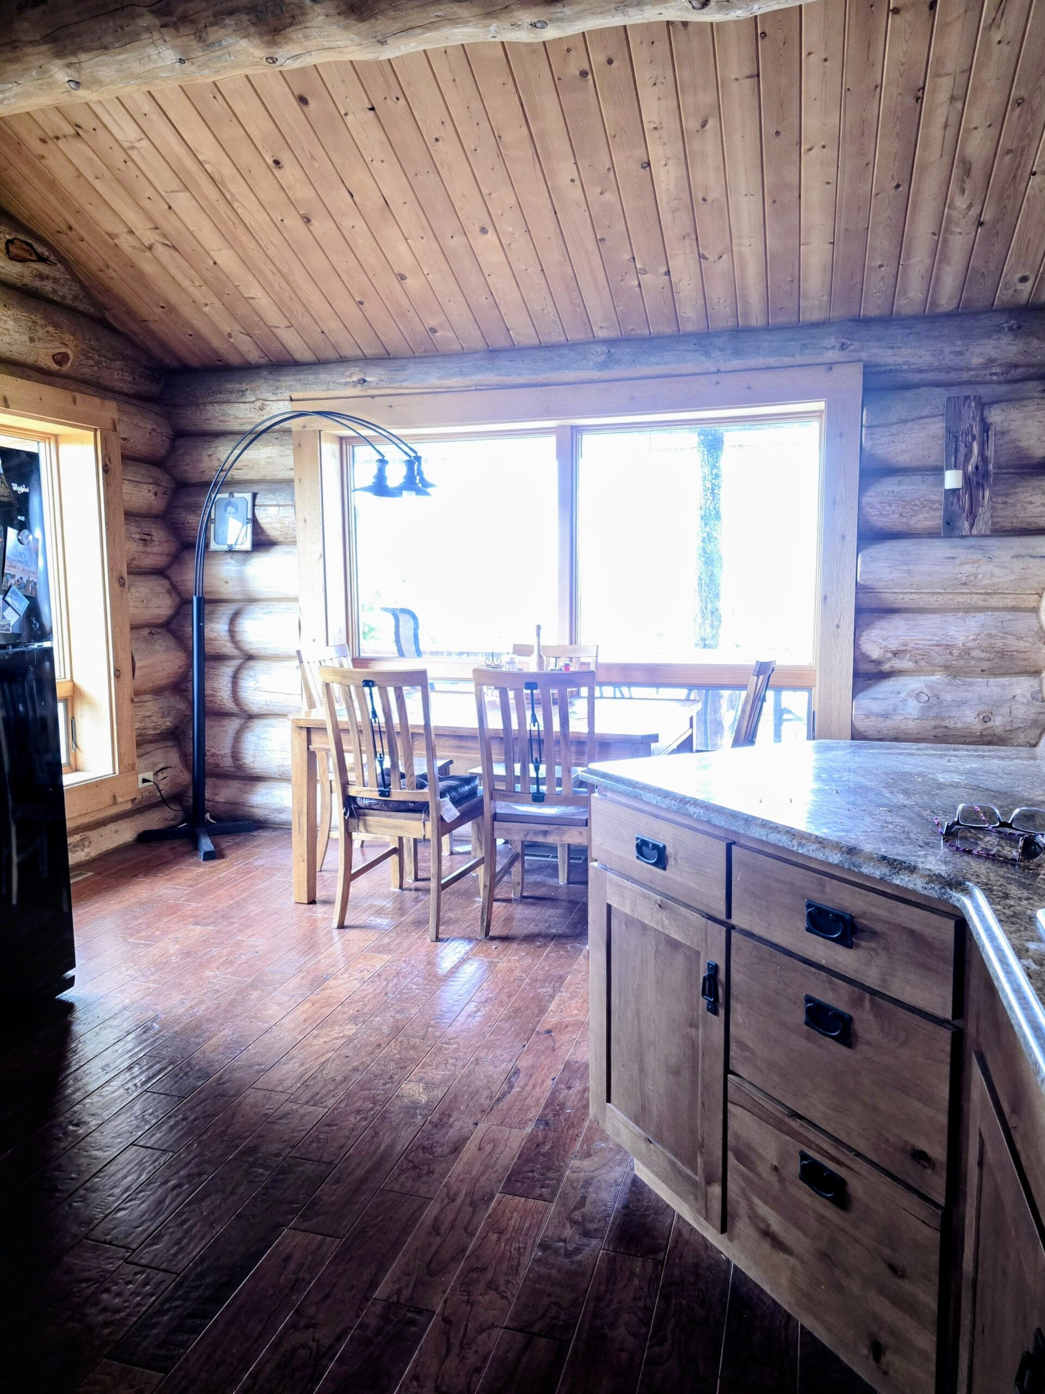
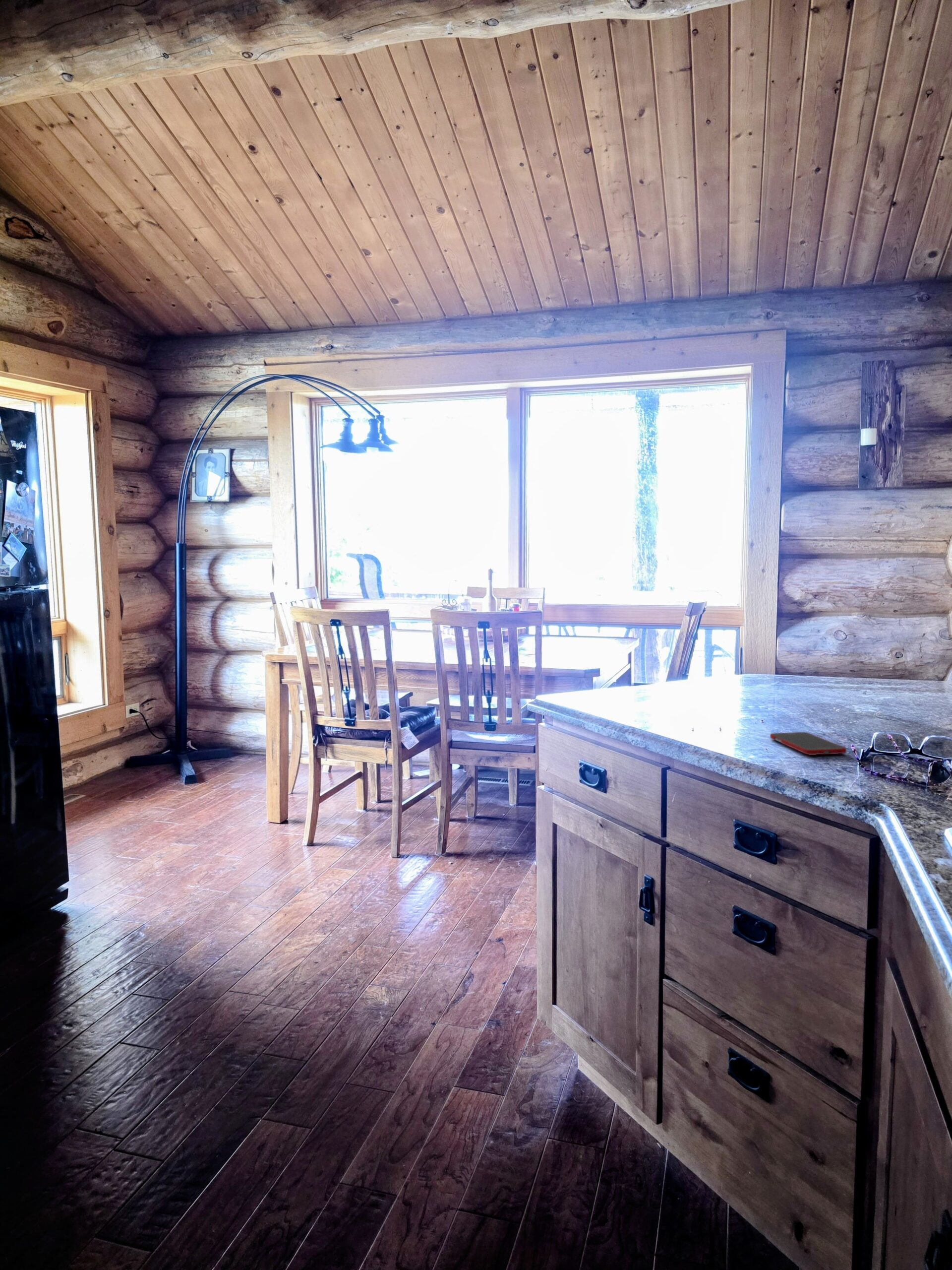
+ cell phone [770,732,847,756]
